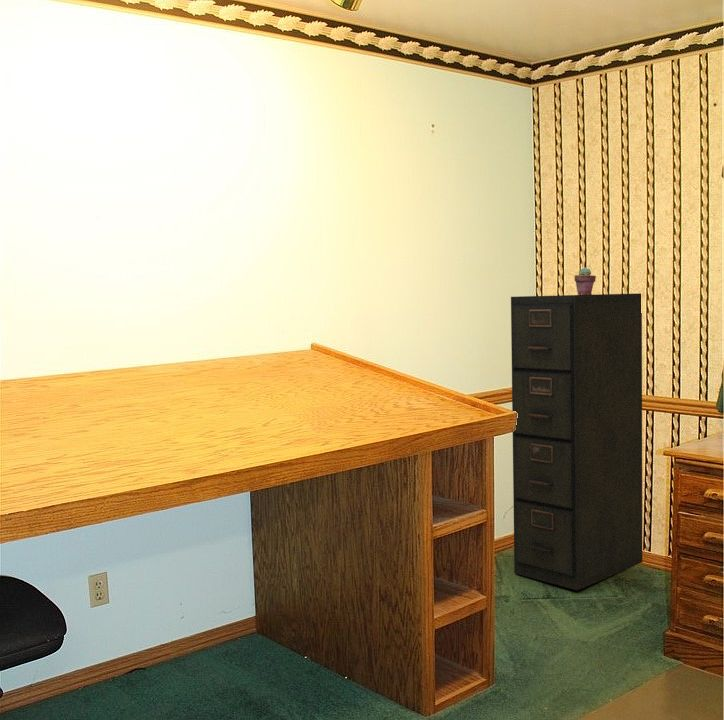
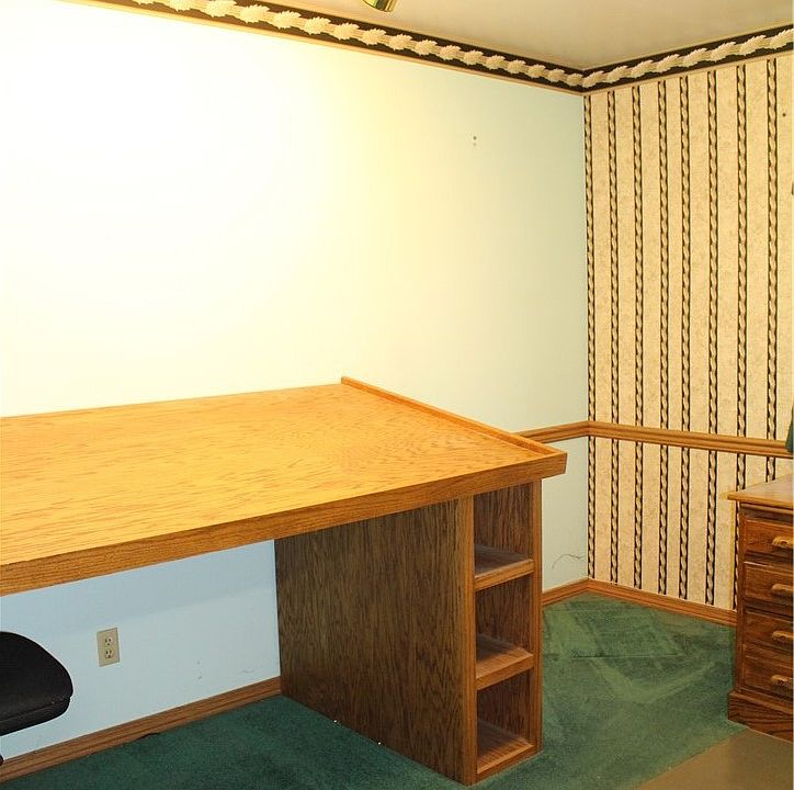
- potted succulent [574,267,597,295]
- filing cabinet [510,292,643,591]
